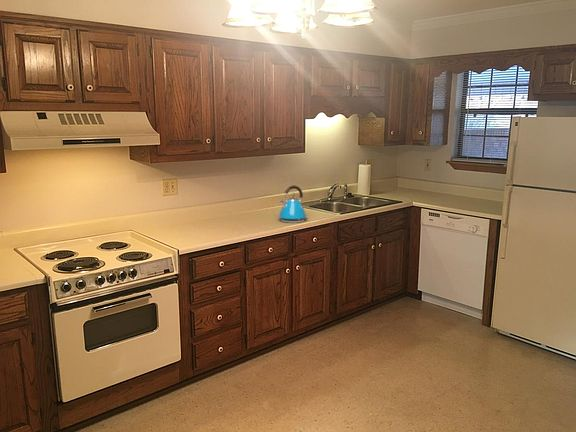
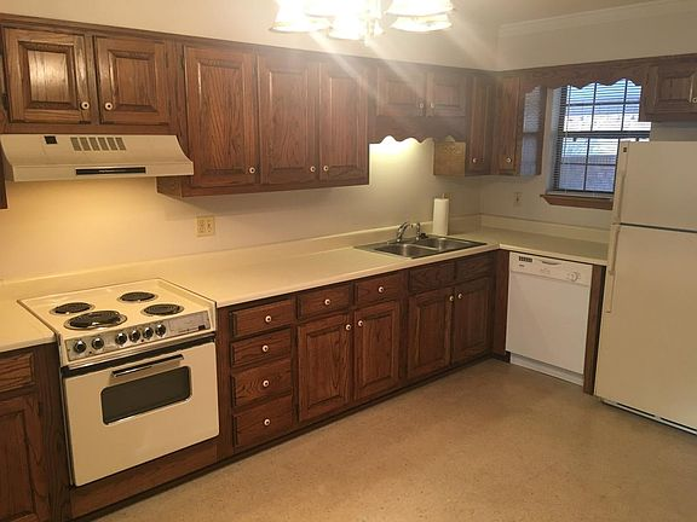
- kettle [278,185,308,224]
